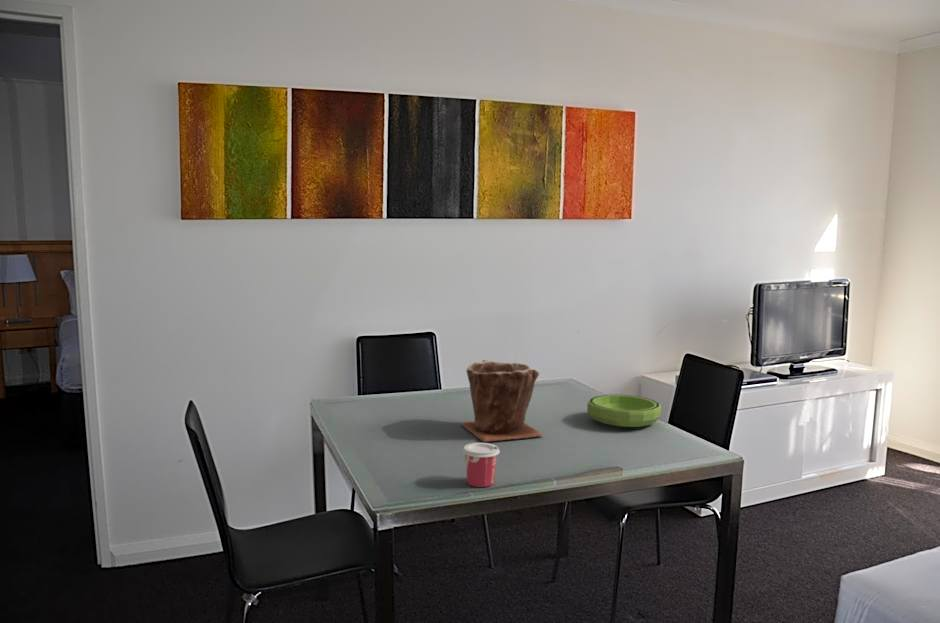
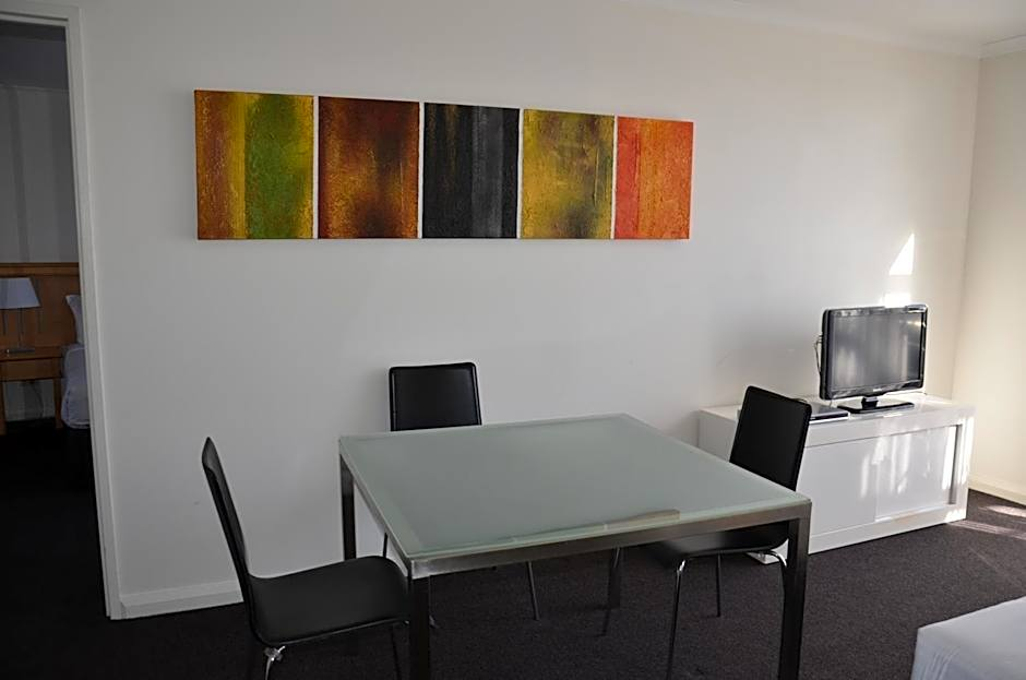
- cup [461,442,501,488]
- bowl [586,394,662,428]
- plant pot [460,359,545,443]
